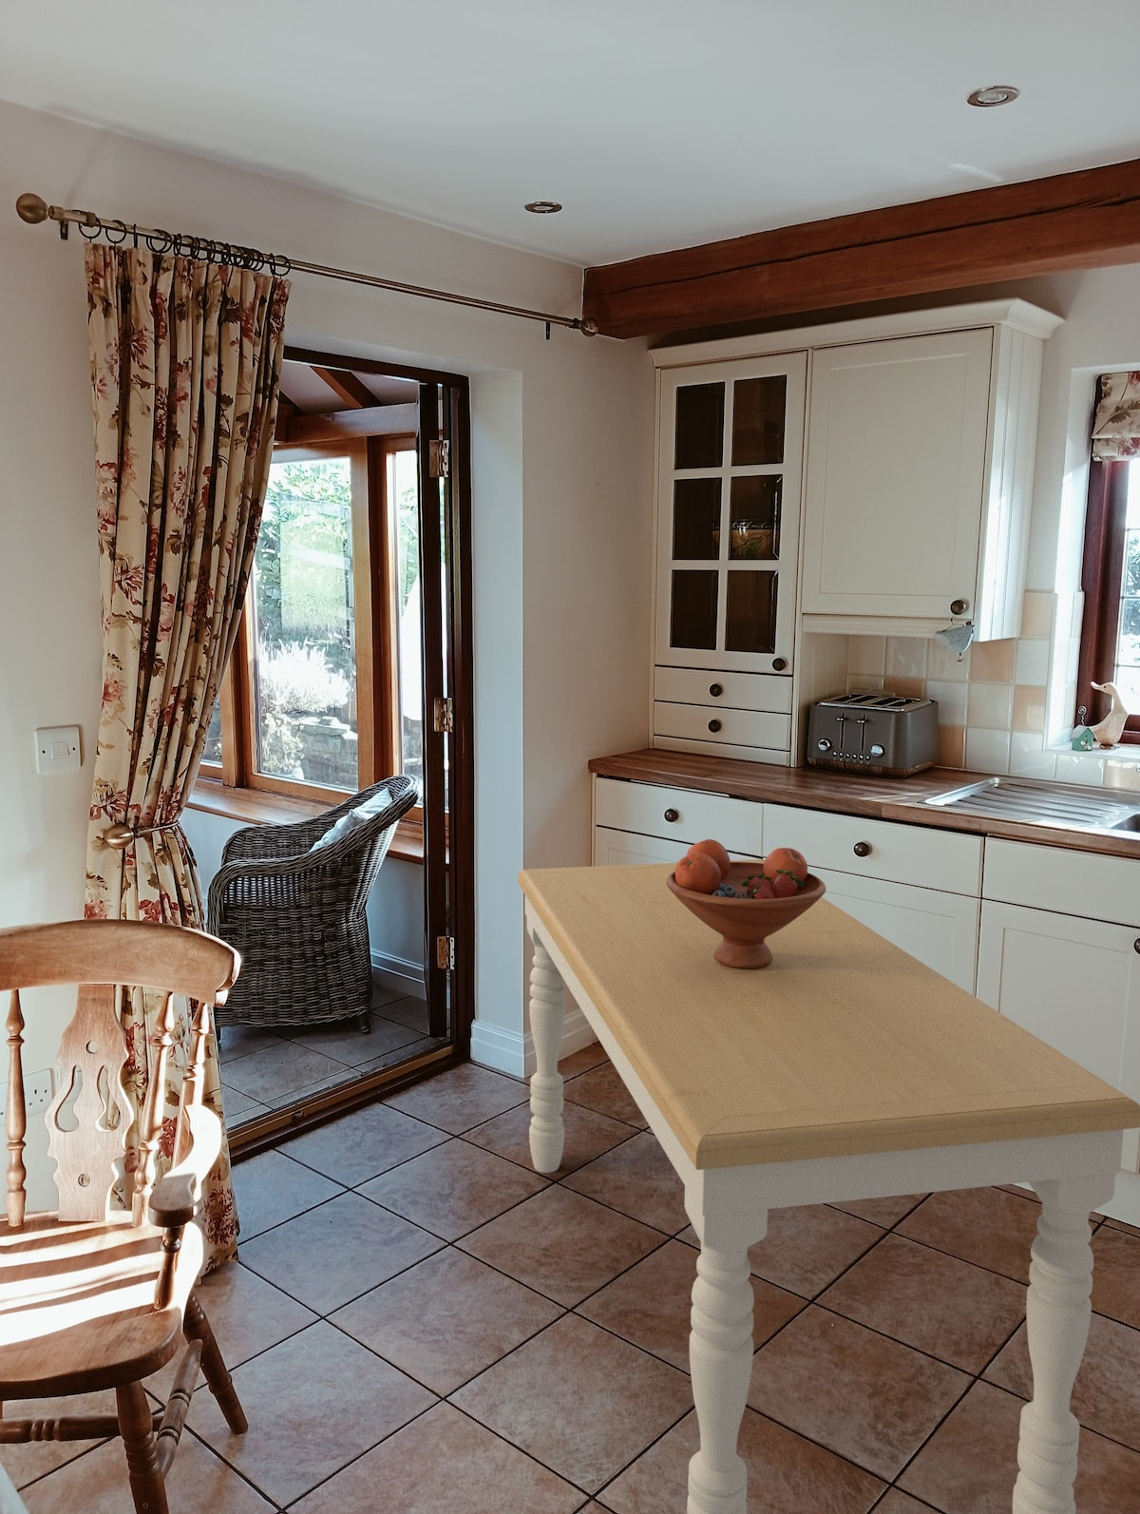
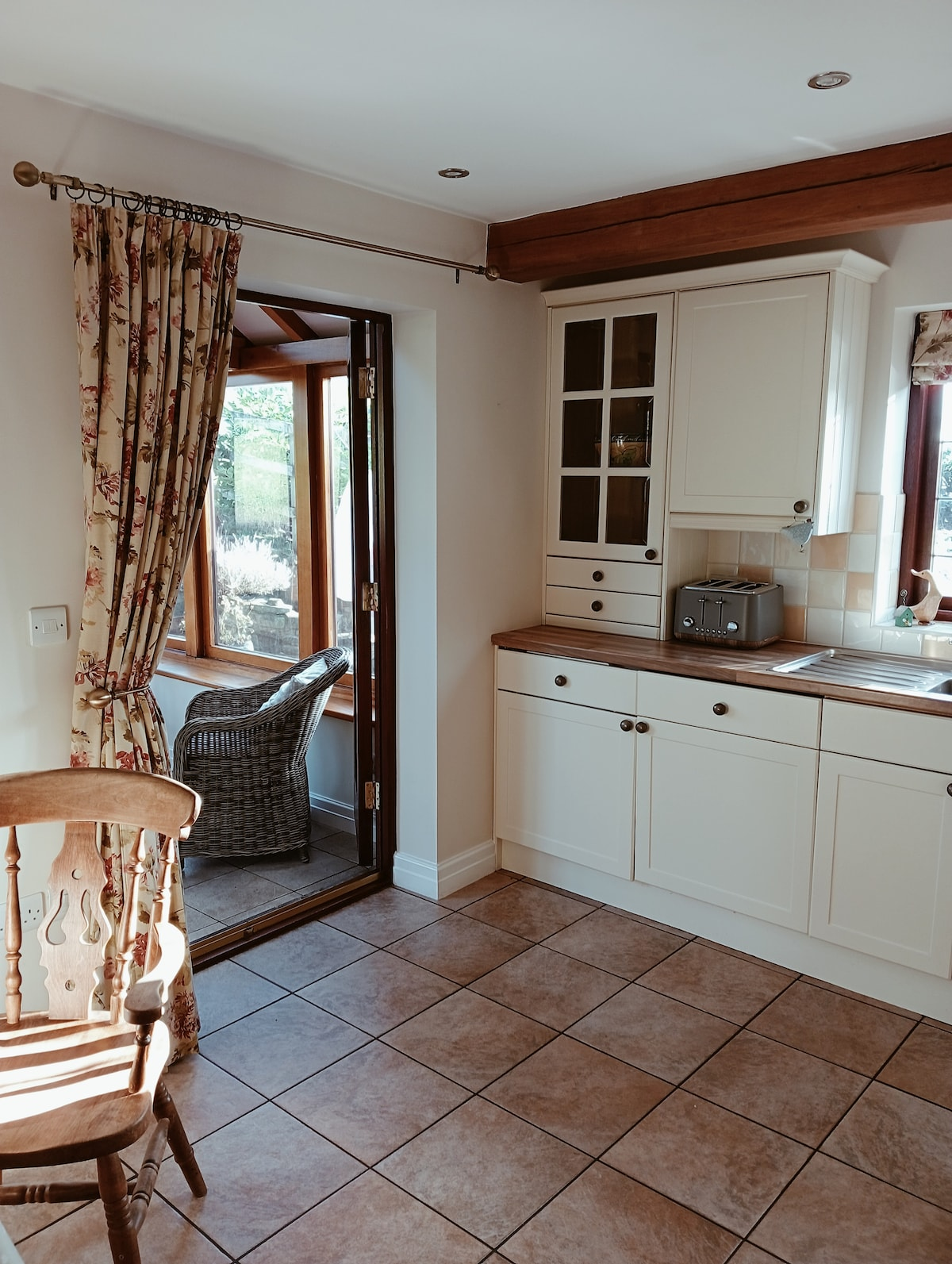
- fruit bowl [667,838,826,969]
- dining table [517,859,1140,1514]
